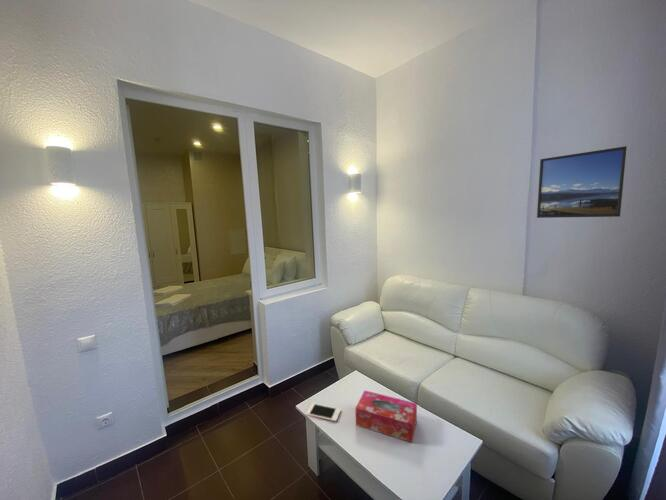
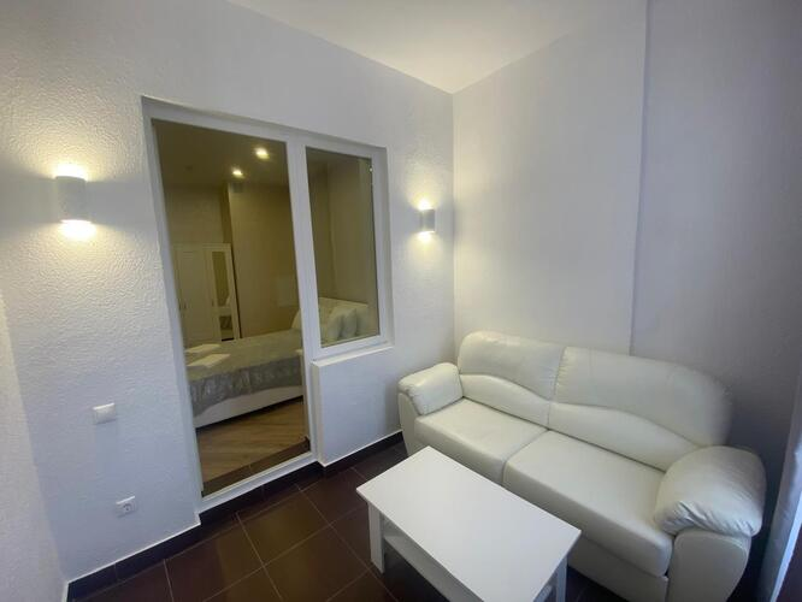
- cell phone [305,402,342,423]
- tissue box [354,389,418,444]
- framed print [536,145,628,219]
